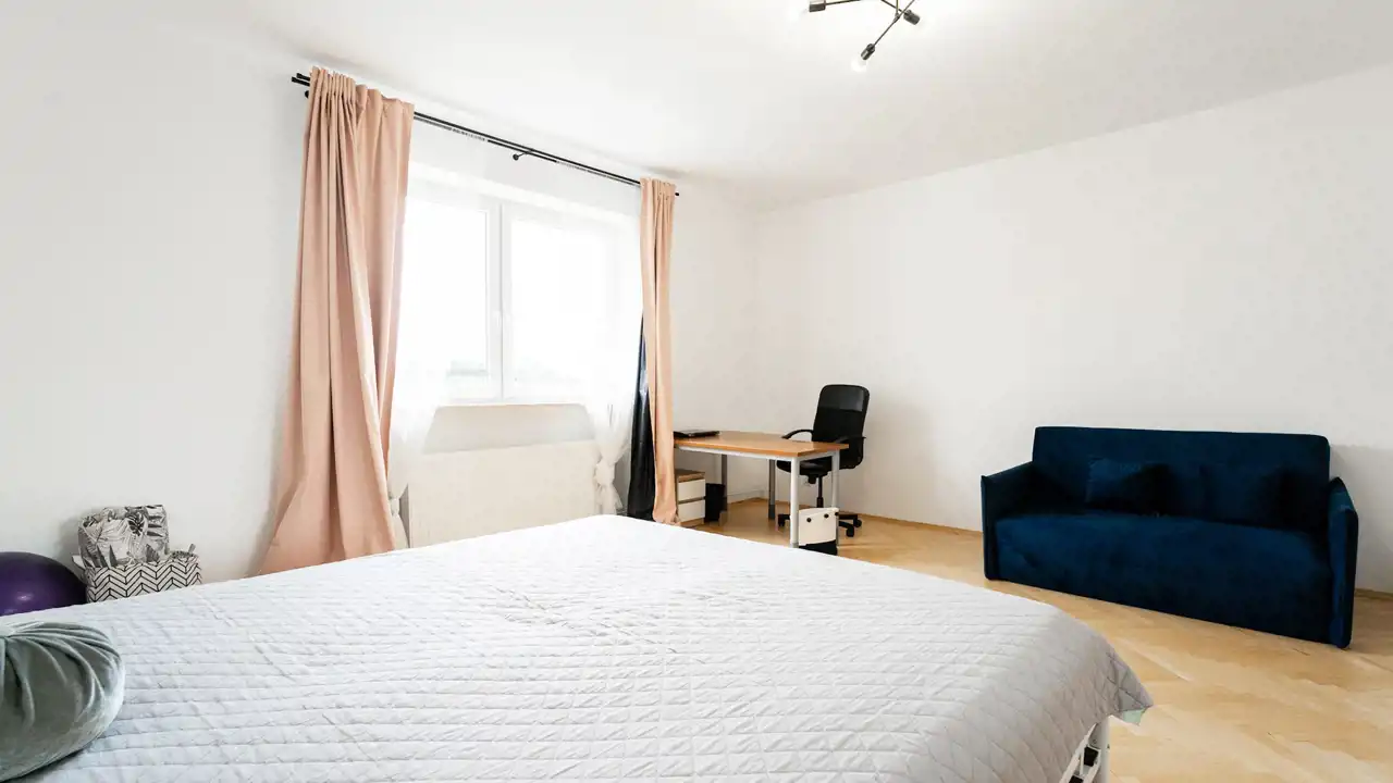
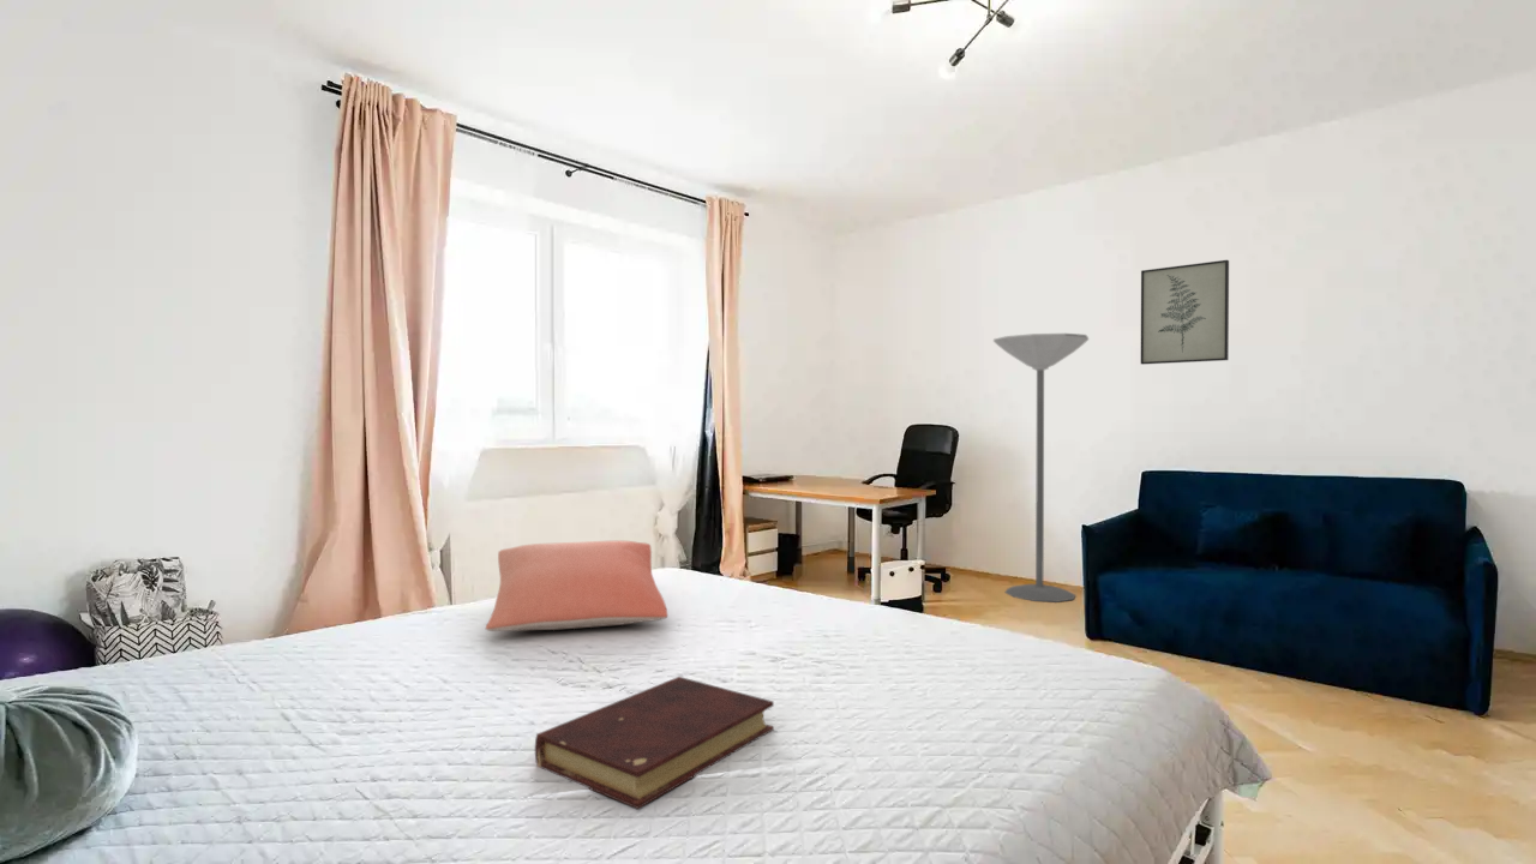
+ book [534,676,775,810]
+ floor lamp [992,332,1090,604]
+ wall art [1140,259,1230,366]
+ pillow [485,539,668,632]
